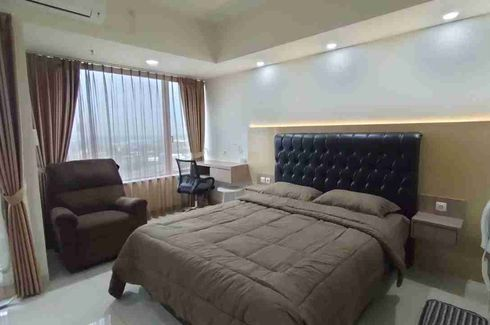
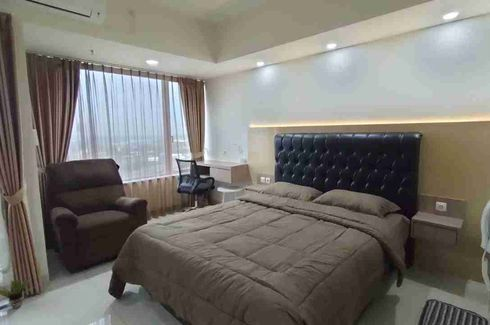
+ potted plant [0,278,35,310]
